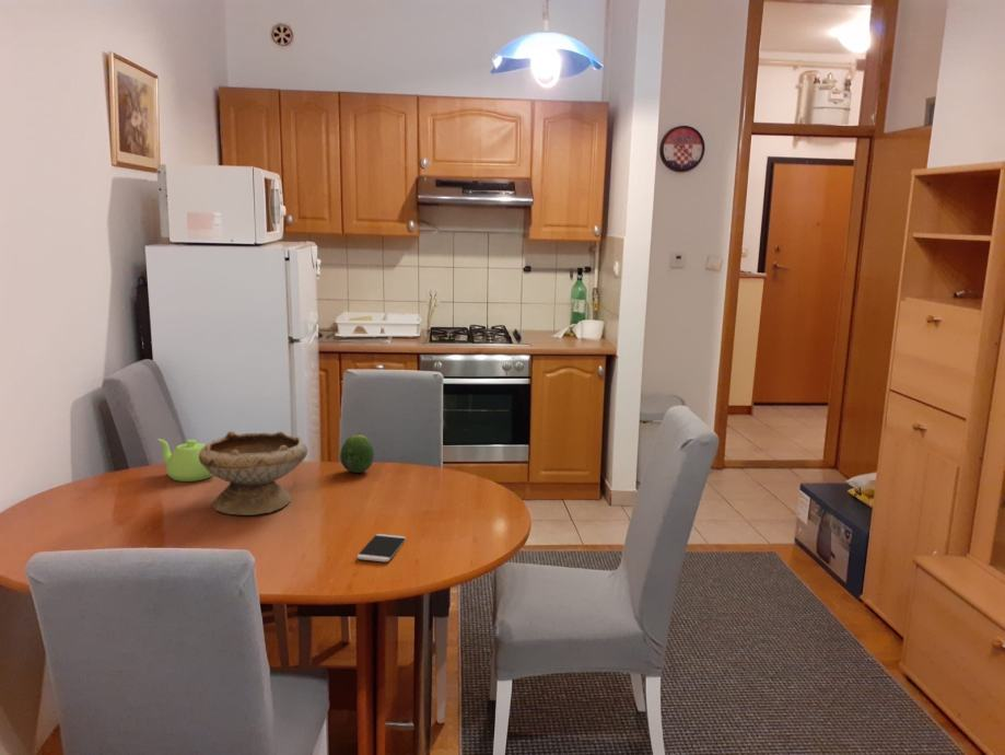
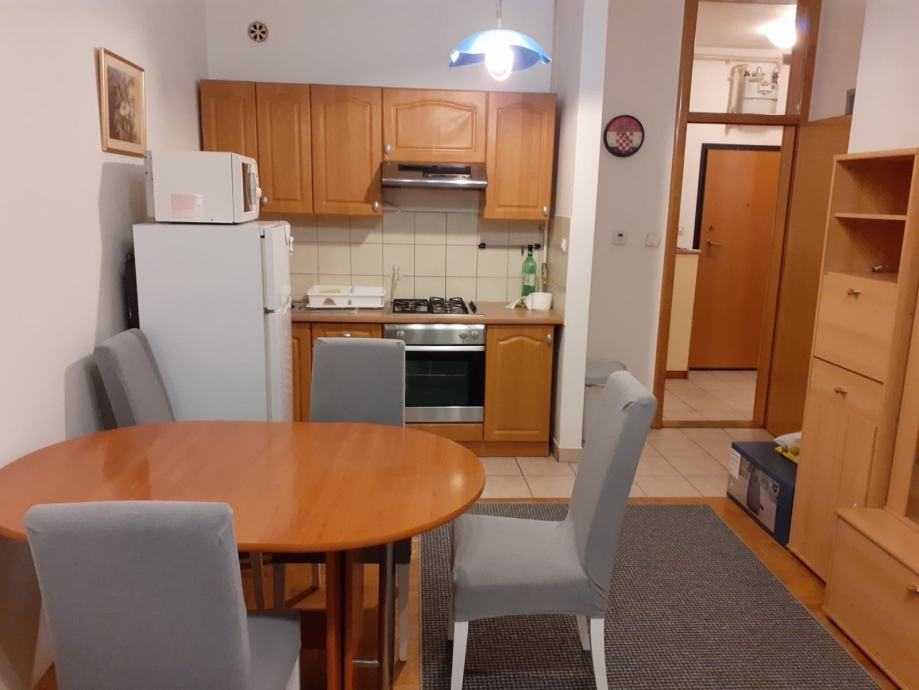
- smartphone [357,533,407,562]
- fruit [339,431,375,474]
- bowl [199,430,308,516]
- teapot [156,438,214,483]
